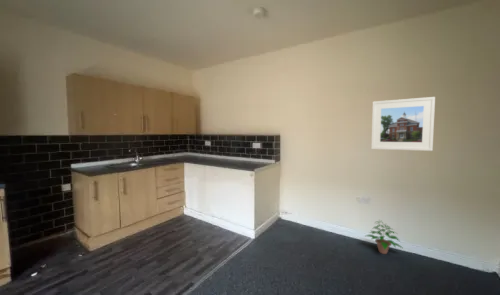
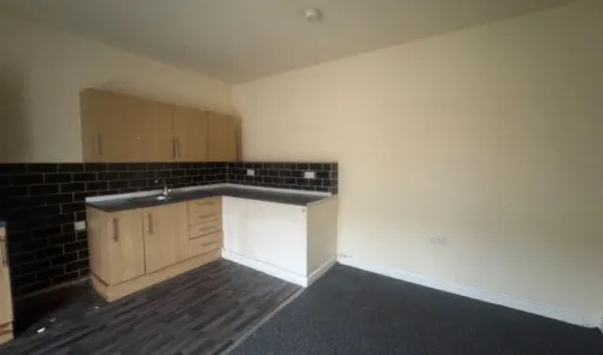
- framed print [370,96,436,152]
- potted plant [363,220,405,255]
